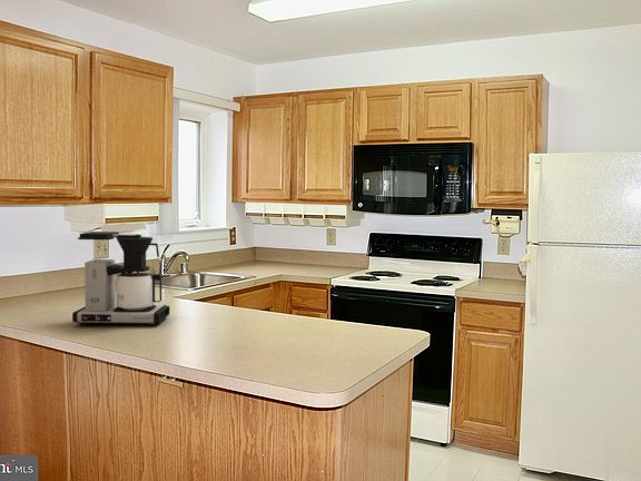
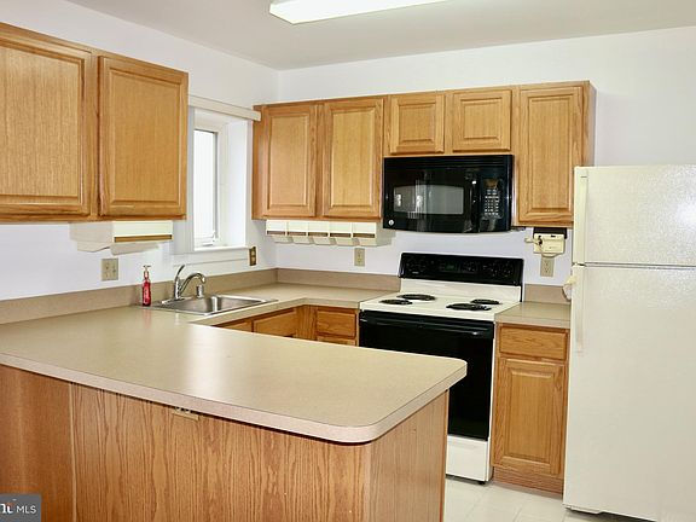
- coffee maker [71,230,170,327]
